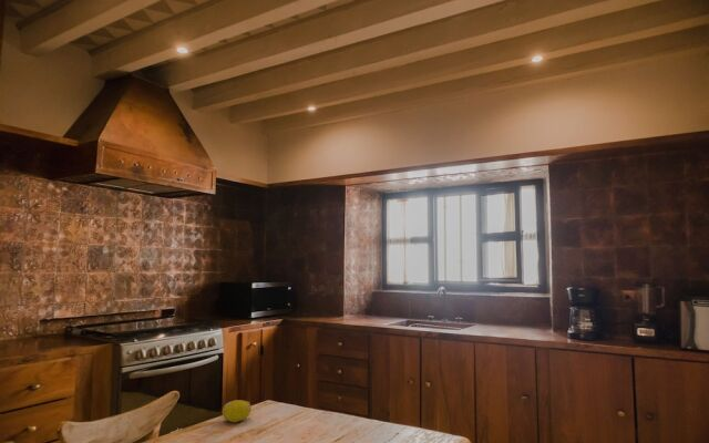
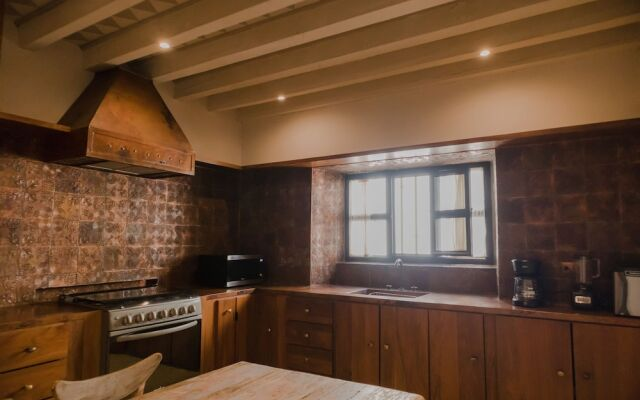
- fruit [222,399,251,423]
